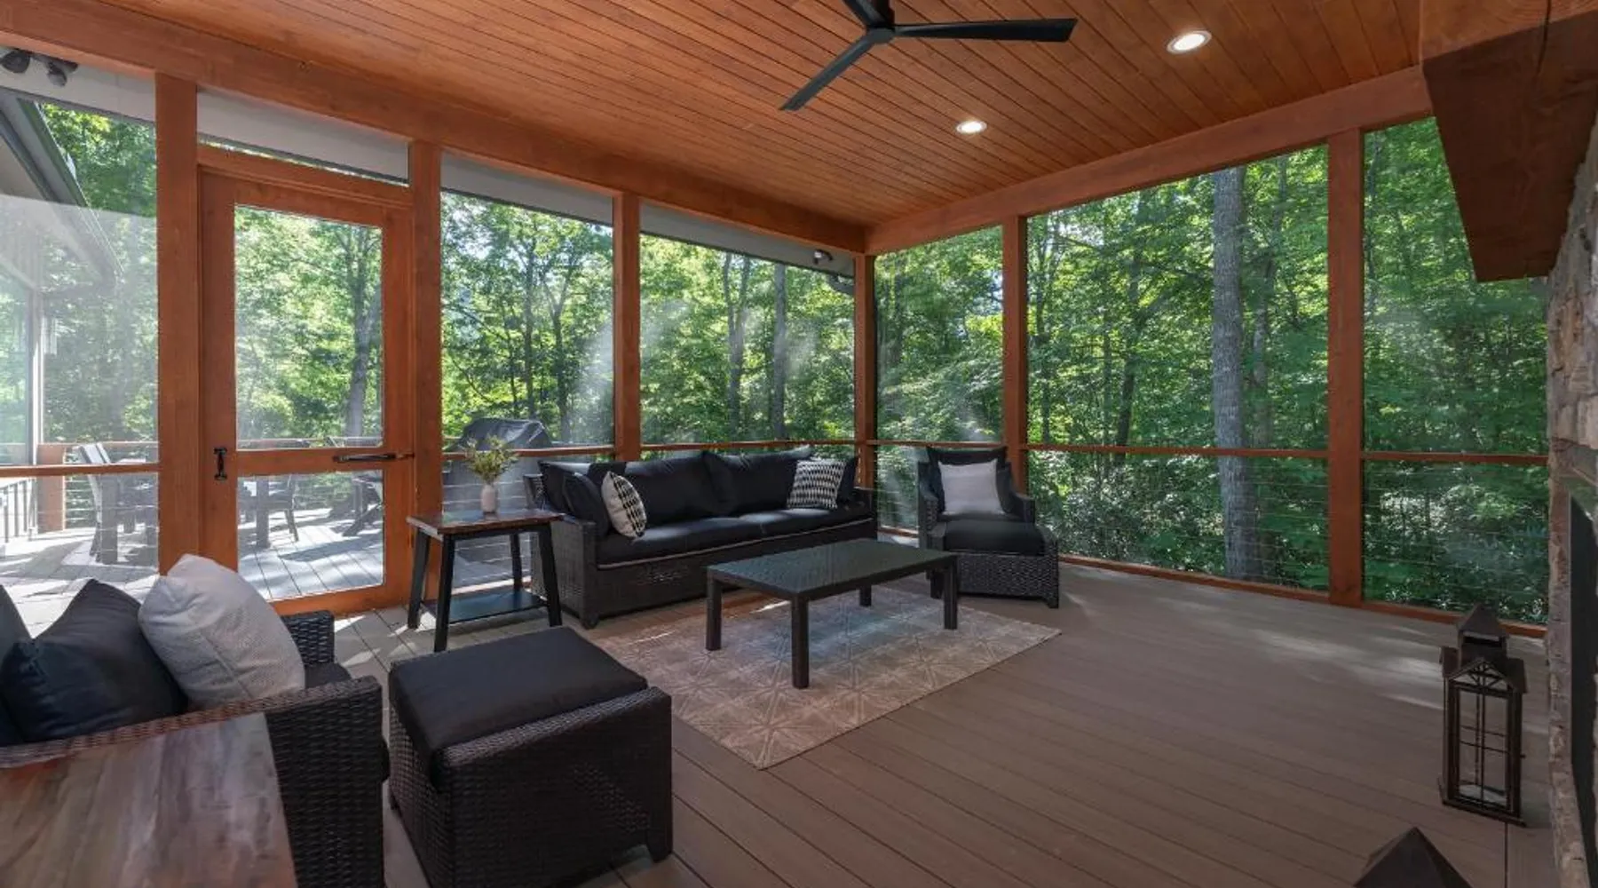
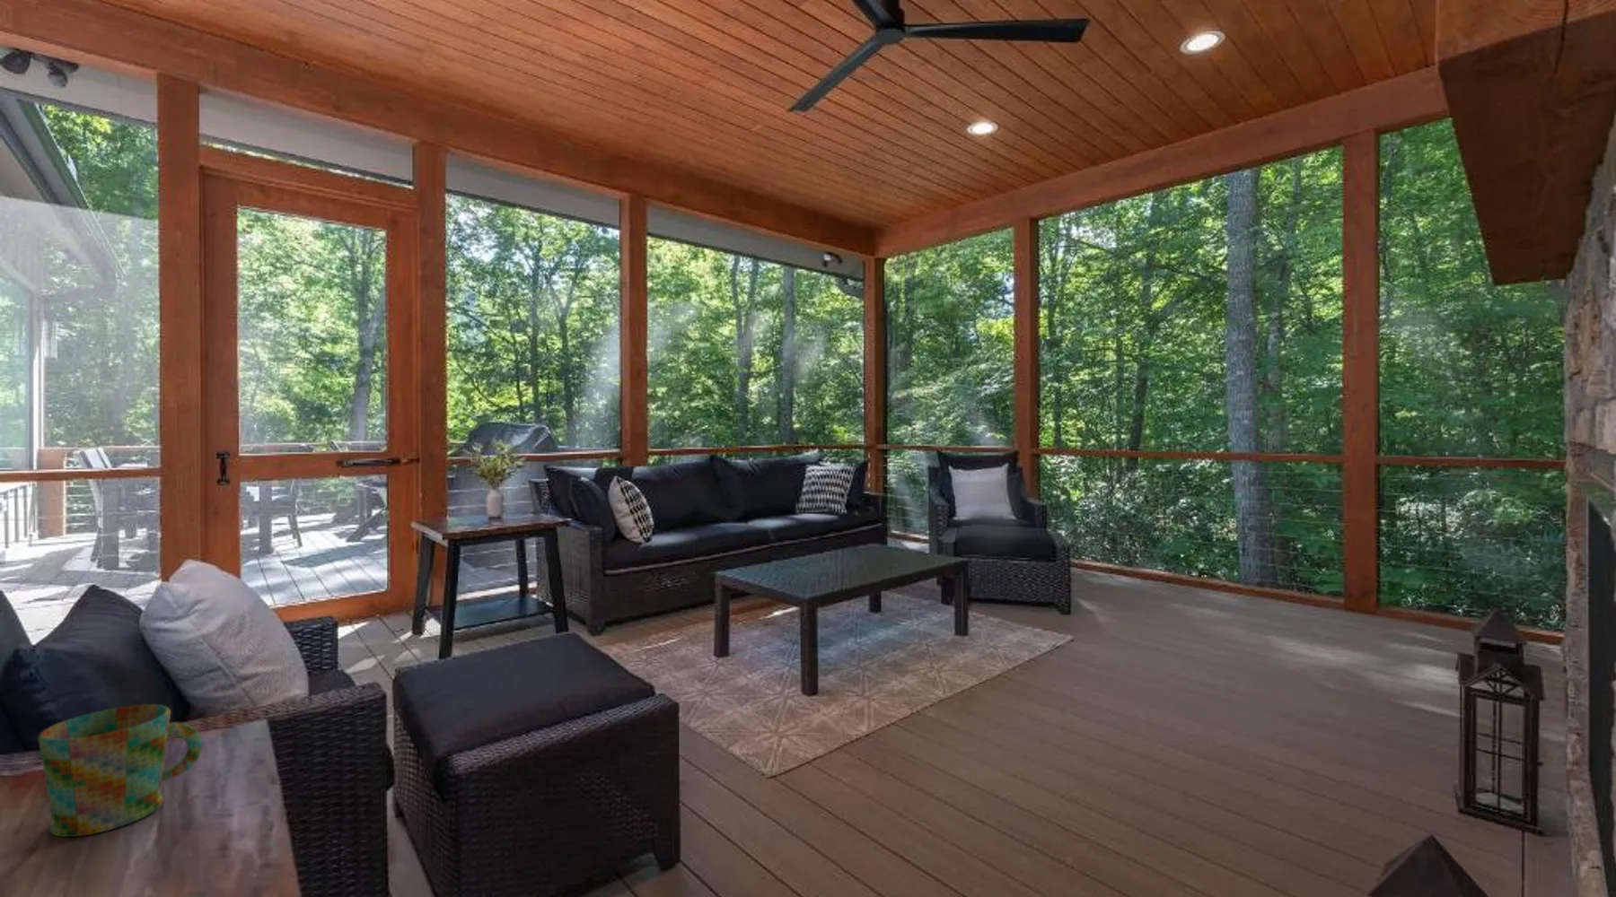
+ mug [38,704,203,837]
